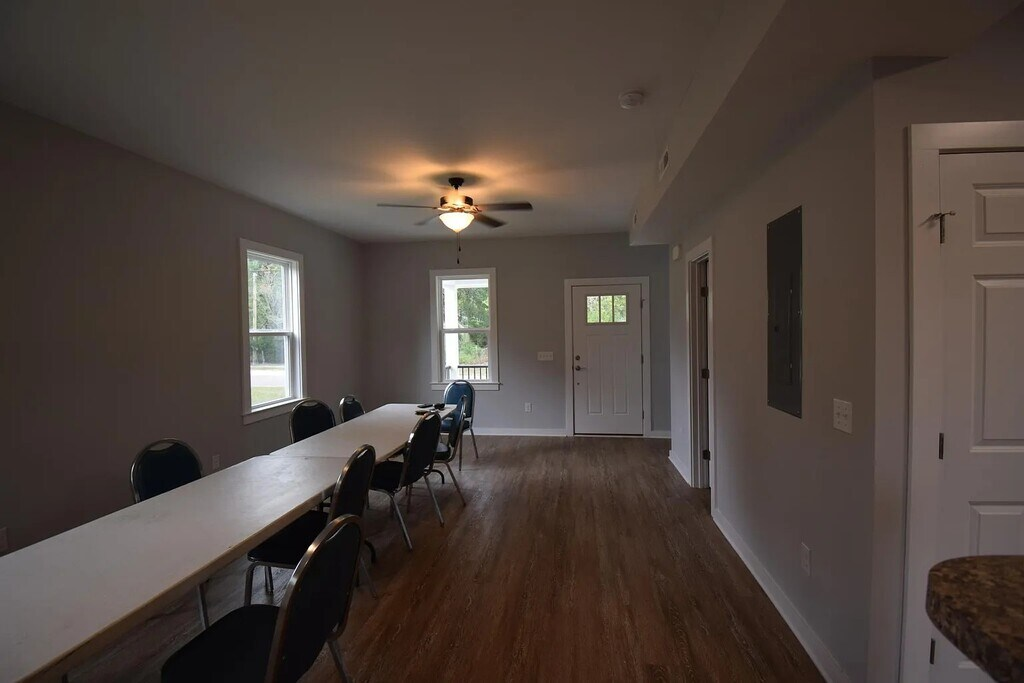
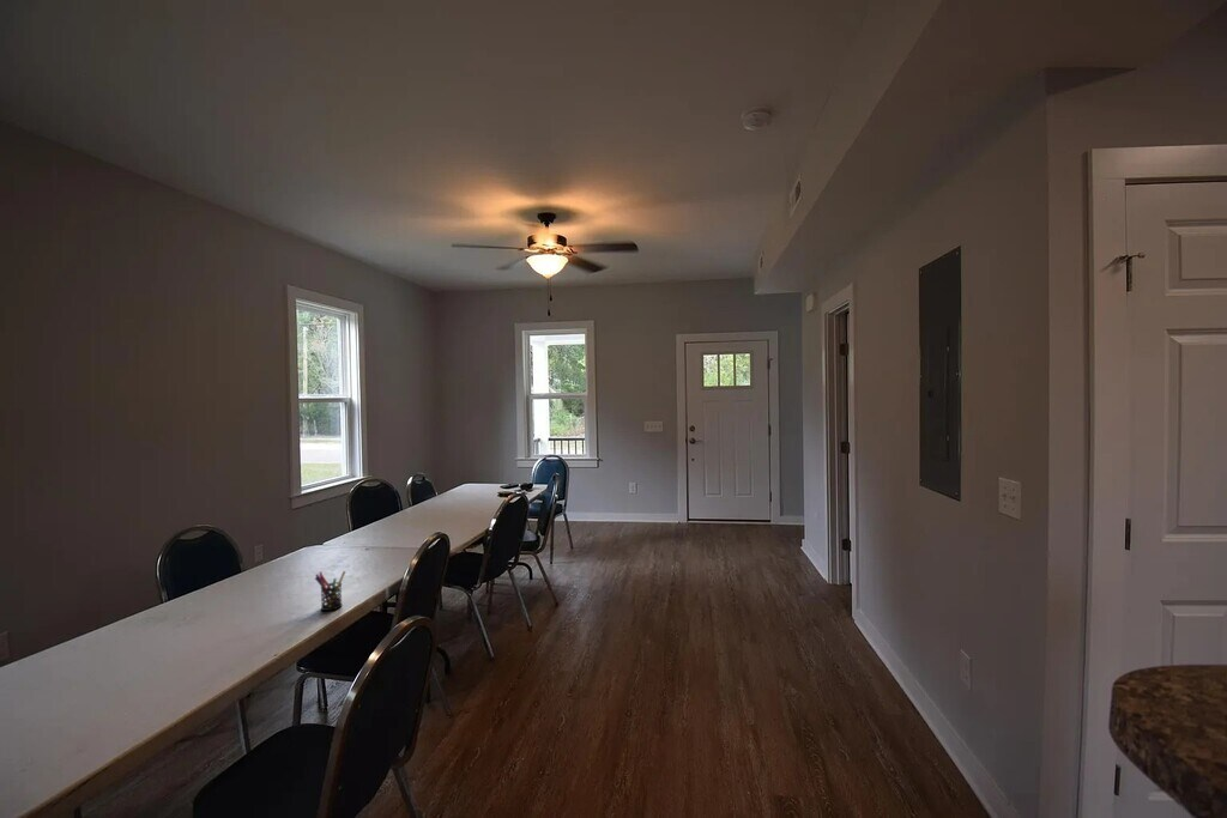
+ pen holder [314,570,347,612]
